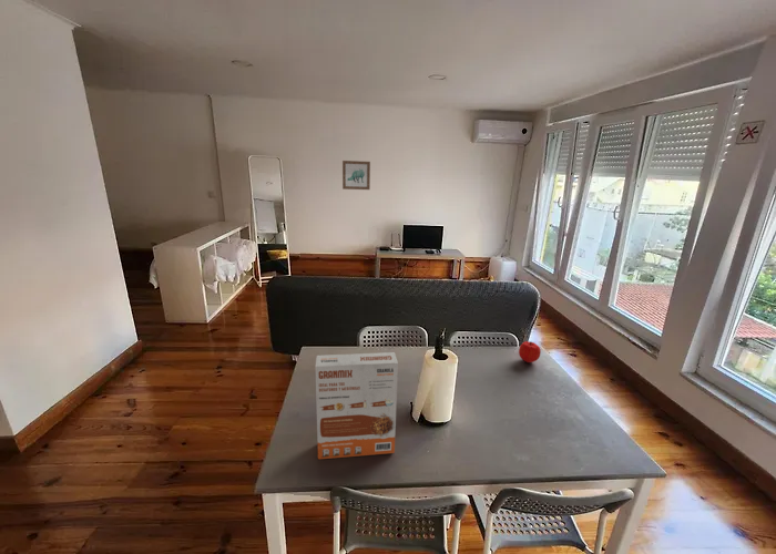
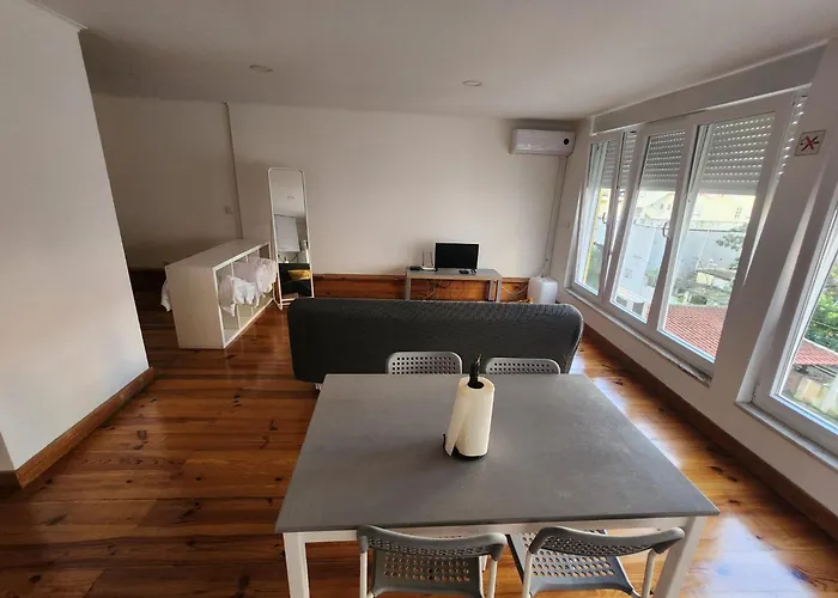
- wall art [341,160,371,191]
- fruit [518,340,542,363]
- cereal box [314,351,399,460]
